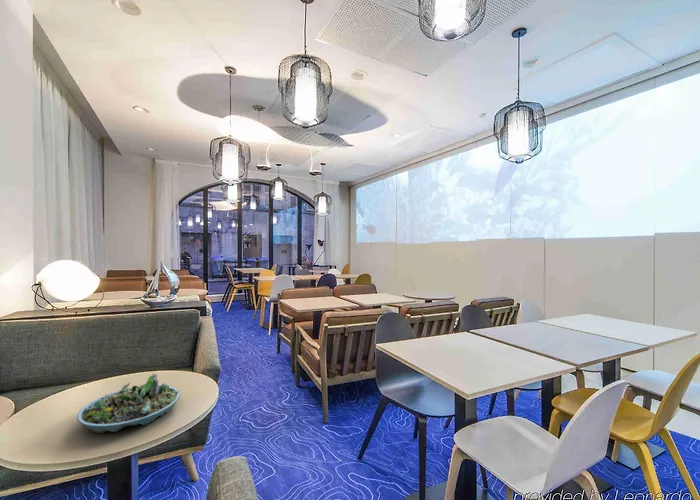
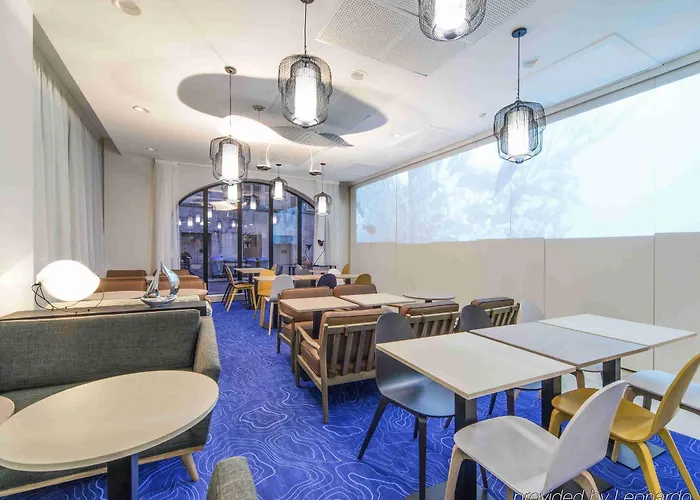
- succulent planter [76,372,181,434]
